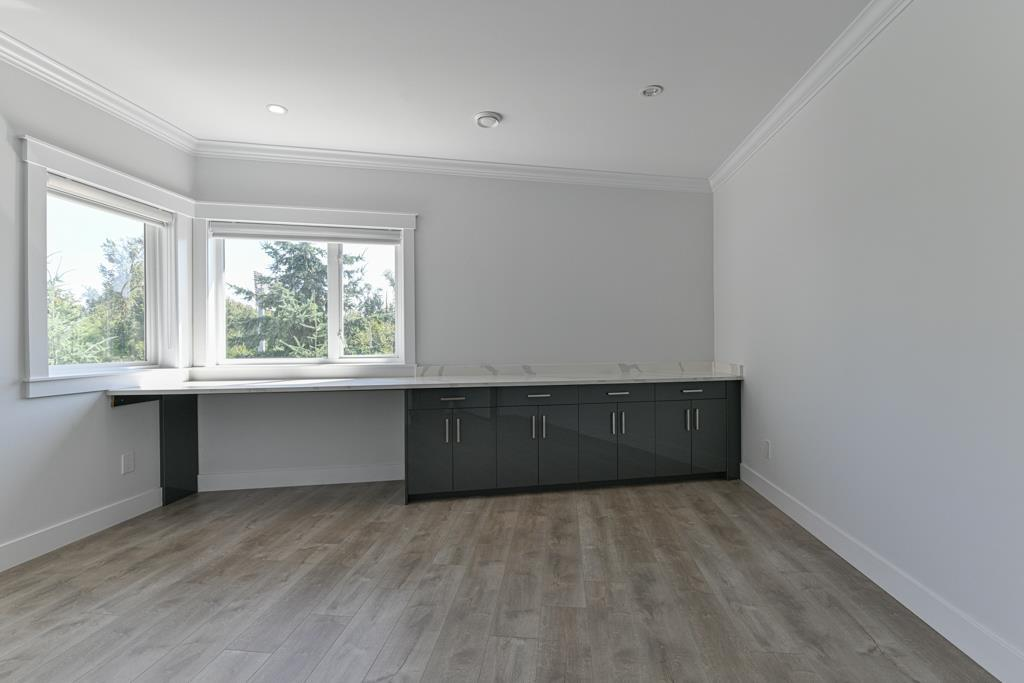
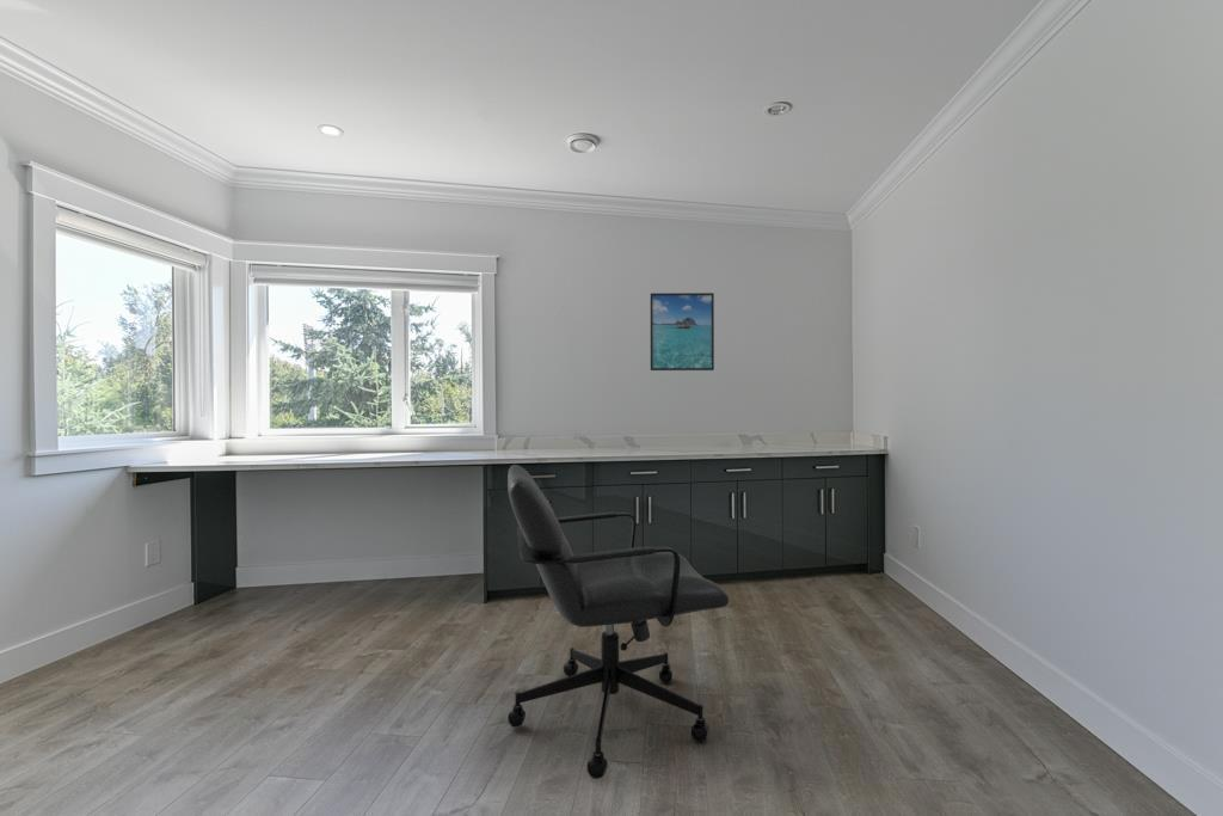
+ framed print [650,292,715,372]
+ chair [506,464,731,780]
